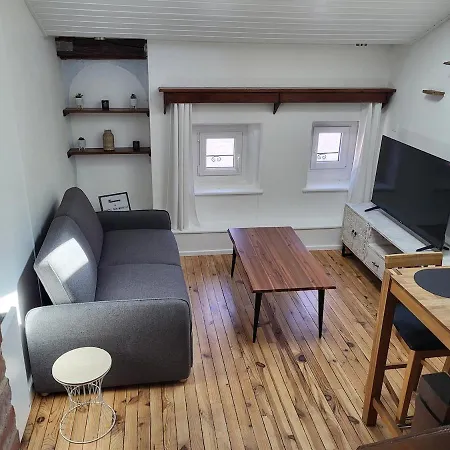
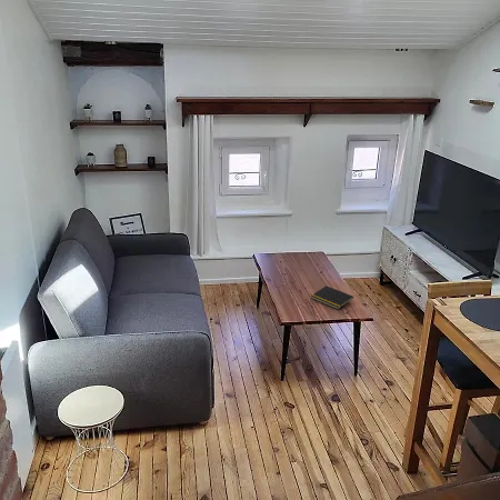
+ notepad [310,284,354,310]
